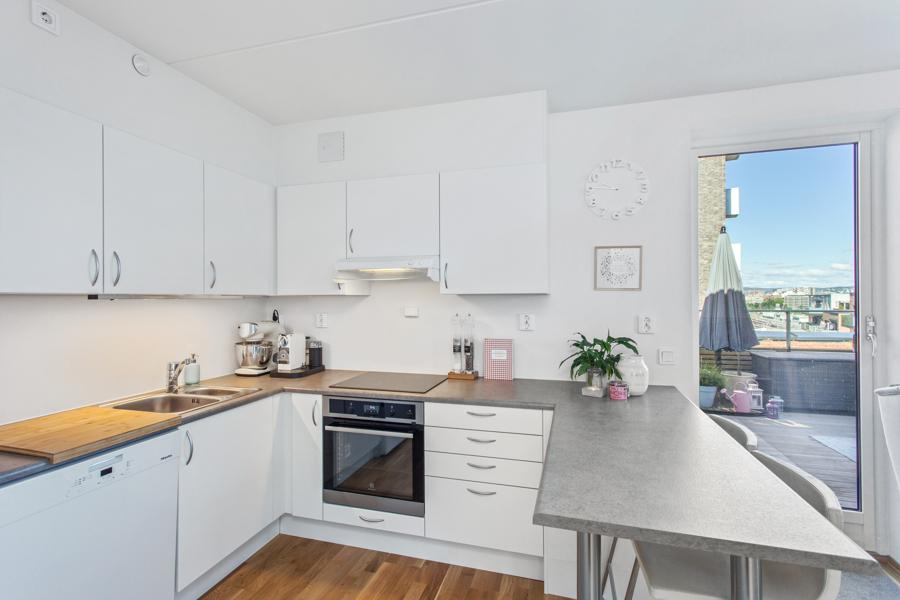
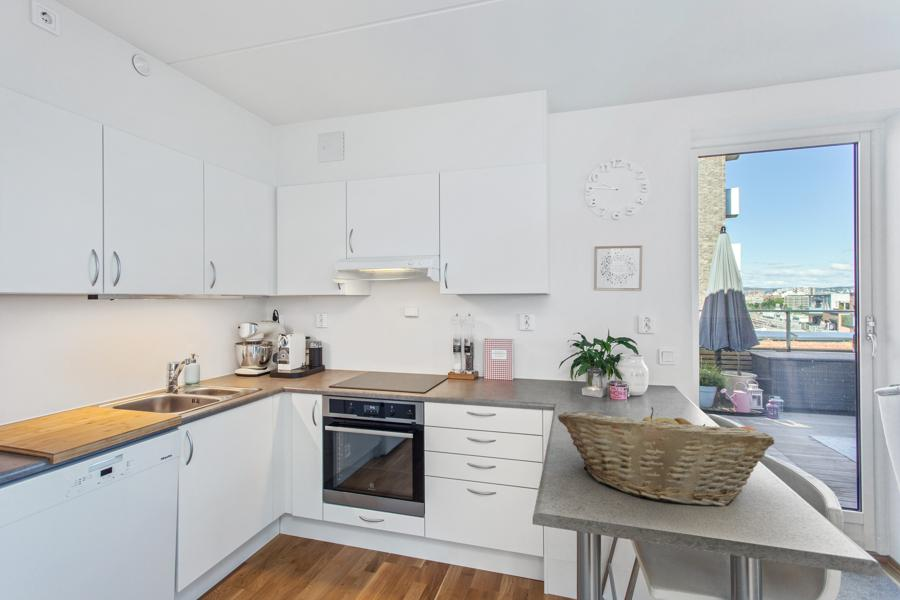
+ fruit basket [557,406,775,507]
